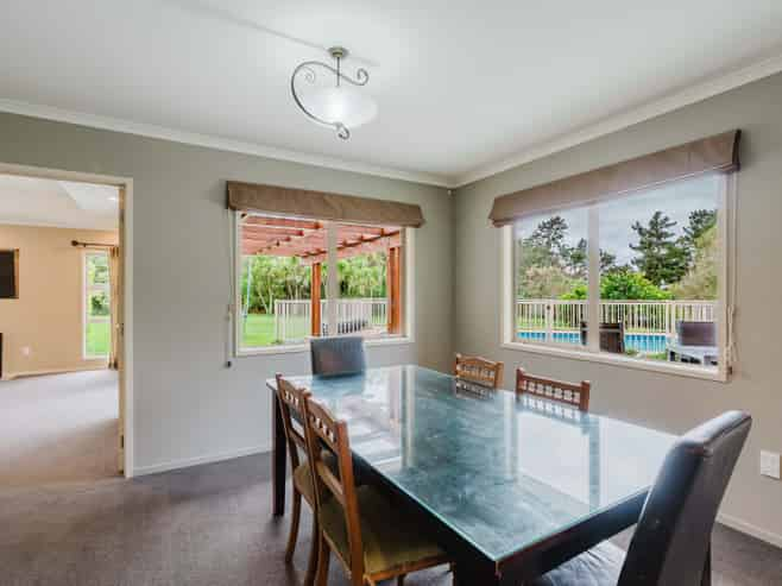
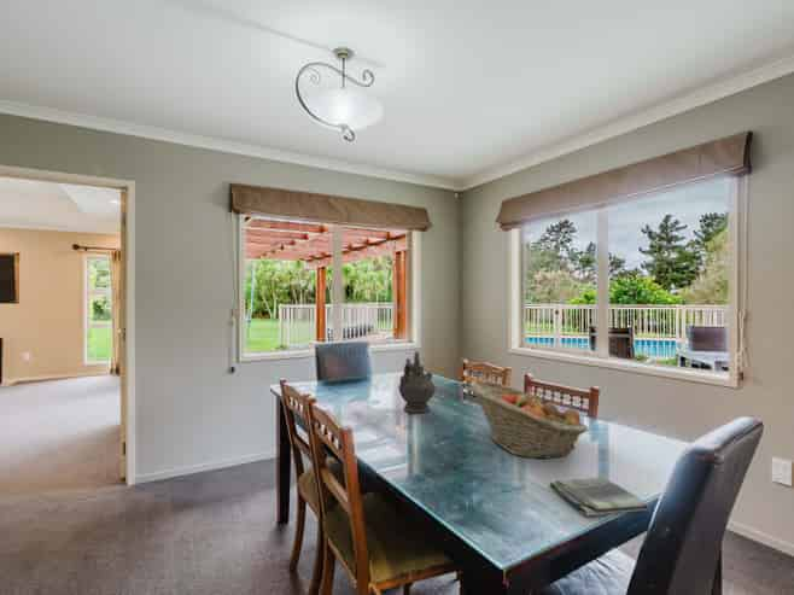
+ fruit basket [468,379,589,460]
+ ceremonial vessel [397,351,437,414]
+ dish towel [548,476,650,518]
